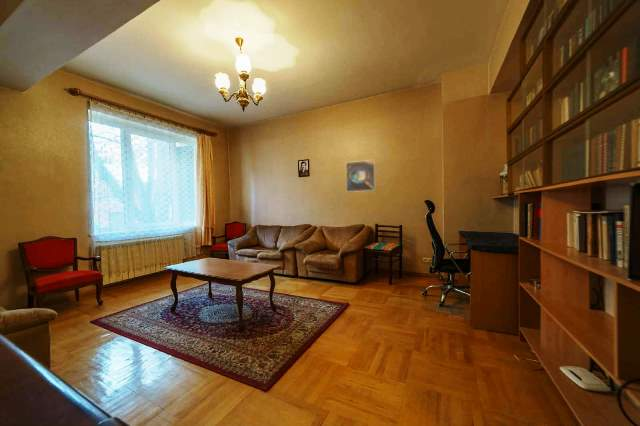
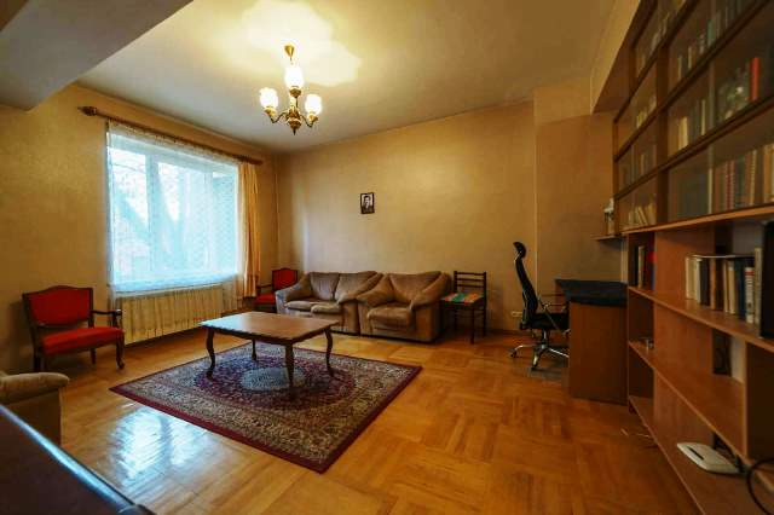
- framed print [345,159,376,193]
